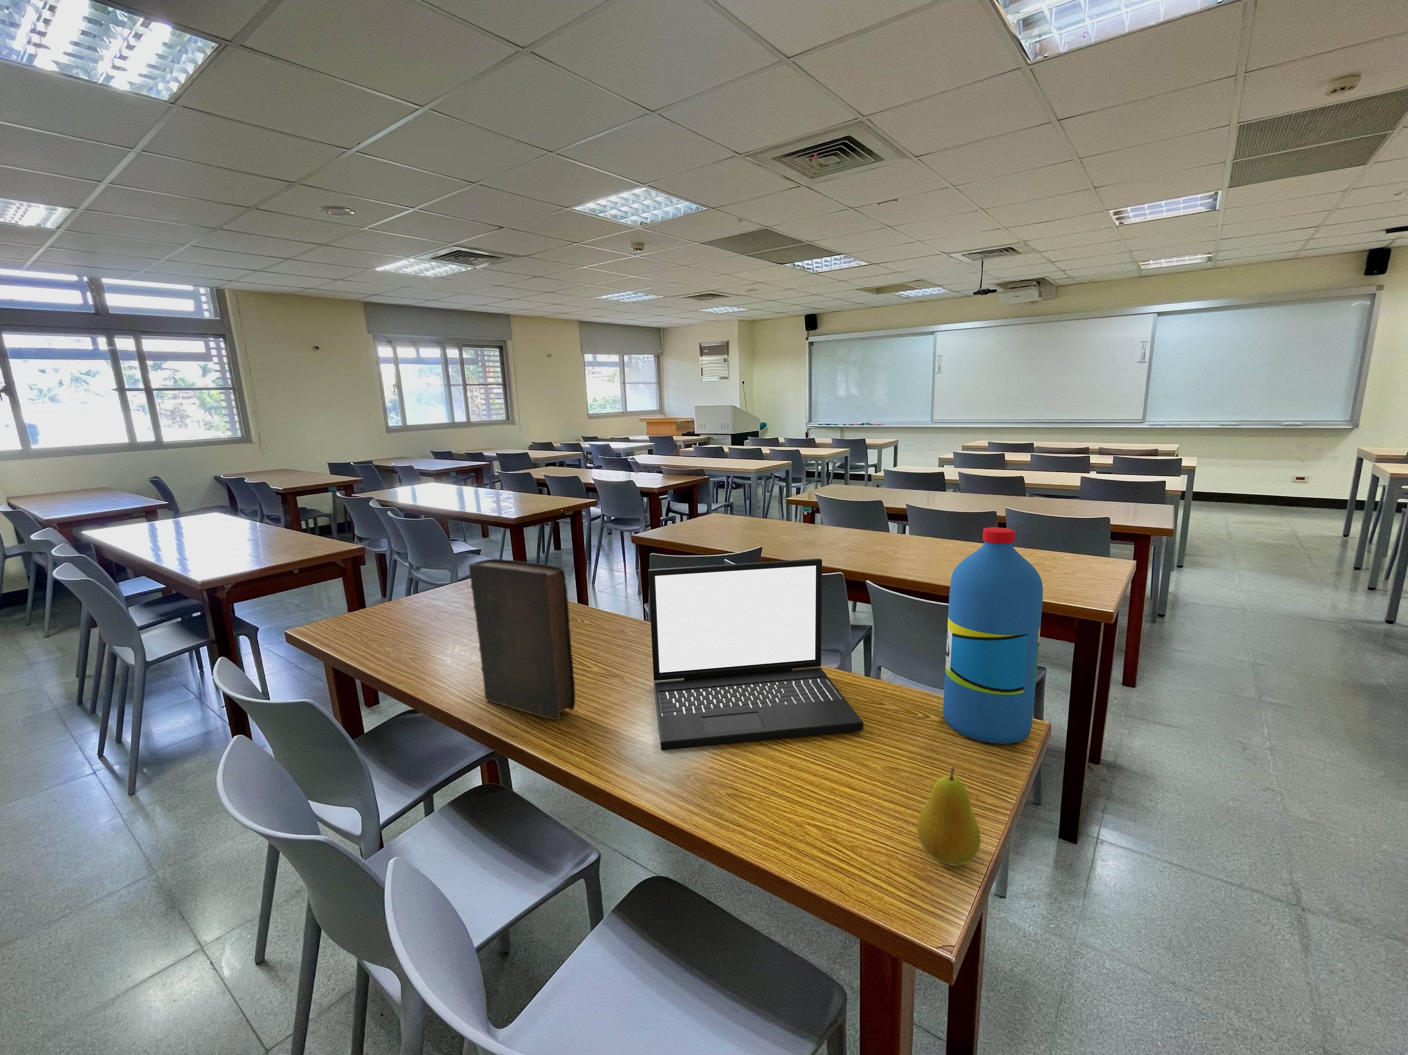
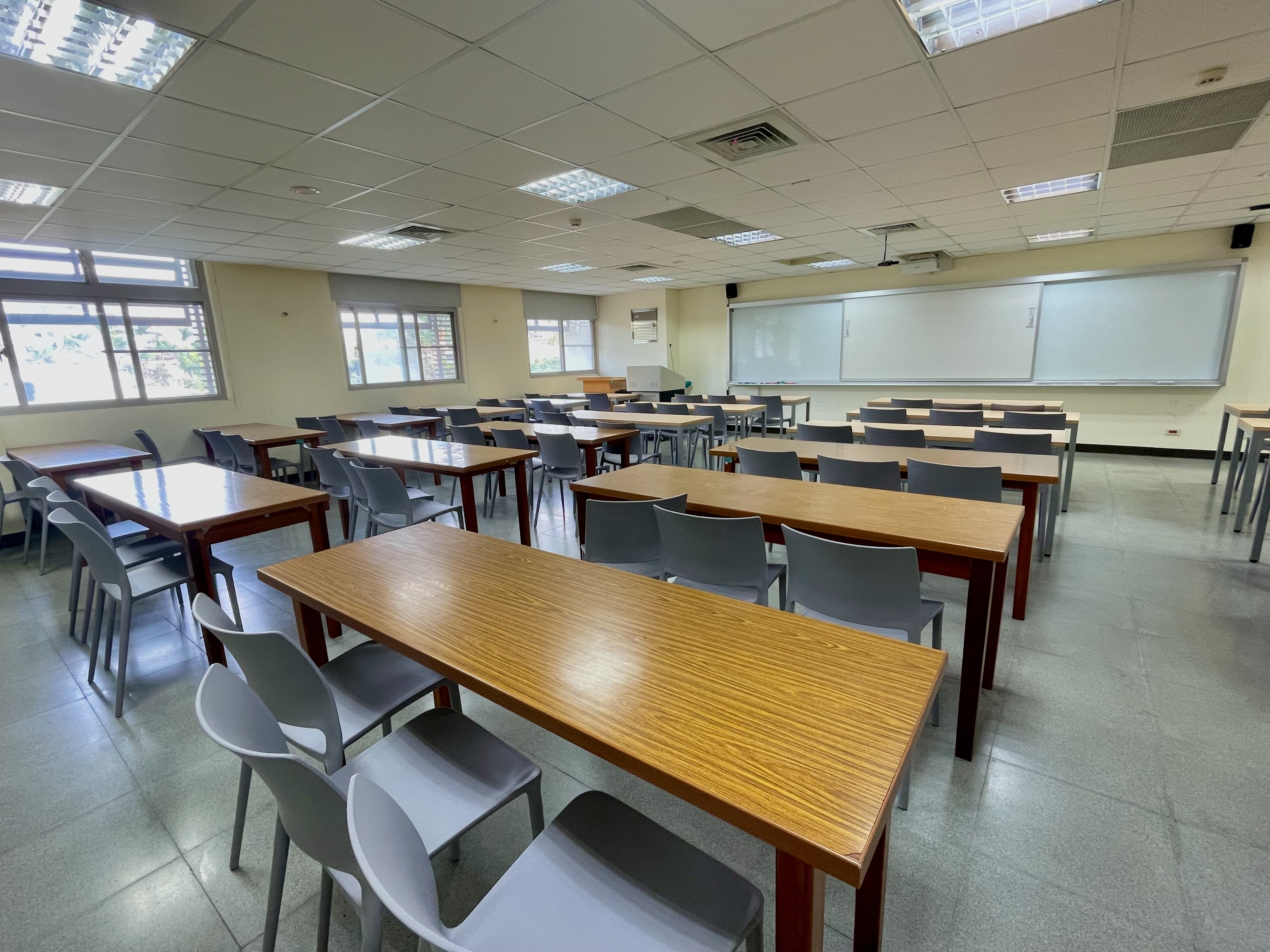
- fruit [917,767,981,865]
- laptop [649,559,864,750]
- book [468,559,575,719]
- water bottle [942,526,1043,744]
